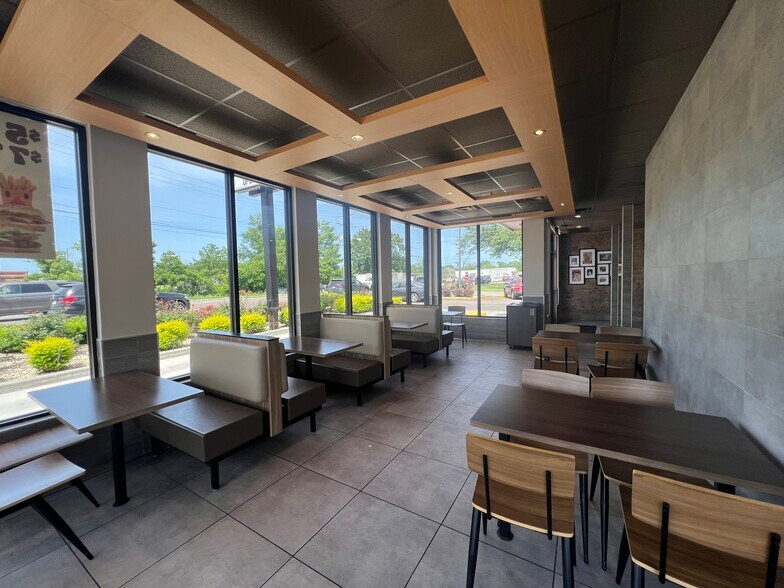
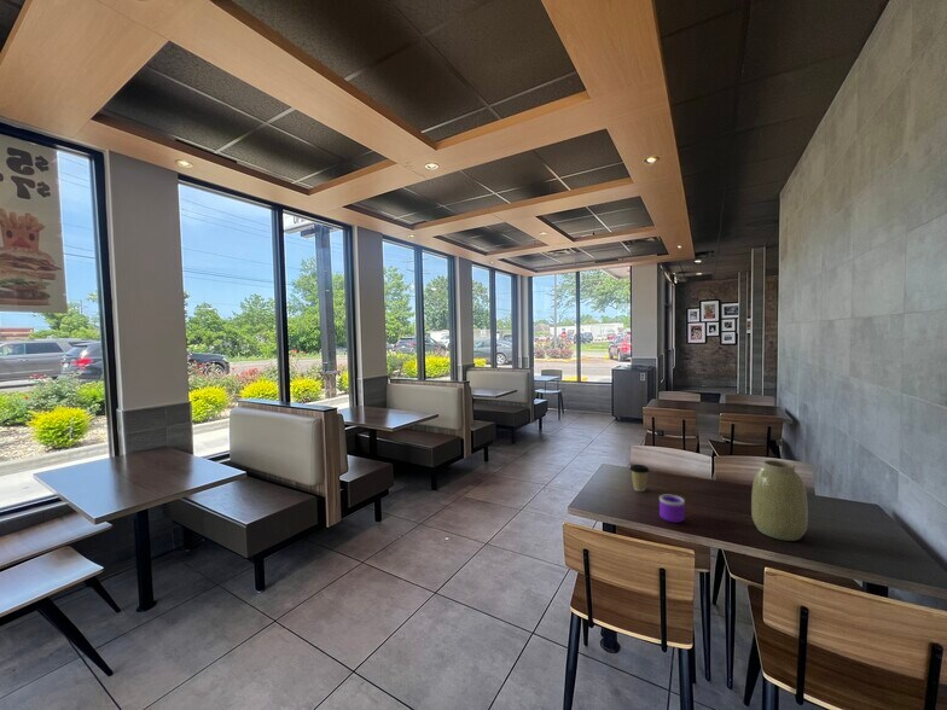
+ mug [658,494,686,524]
+ vase [750,459,809,542]
+ coffee cup [628,464,650,493]
